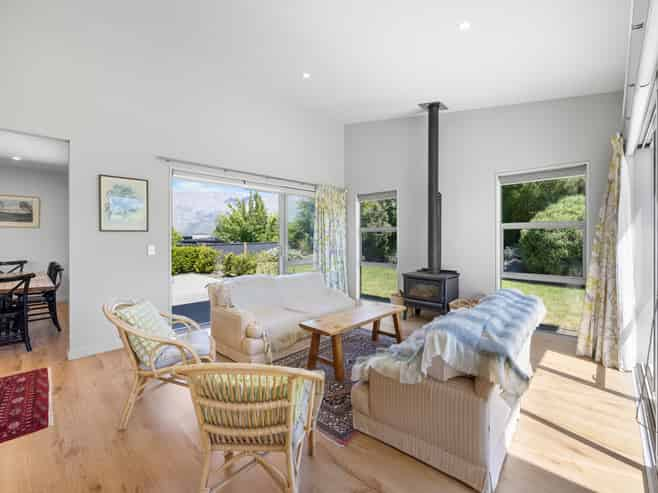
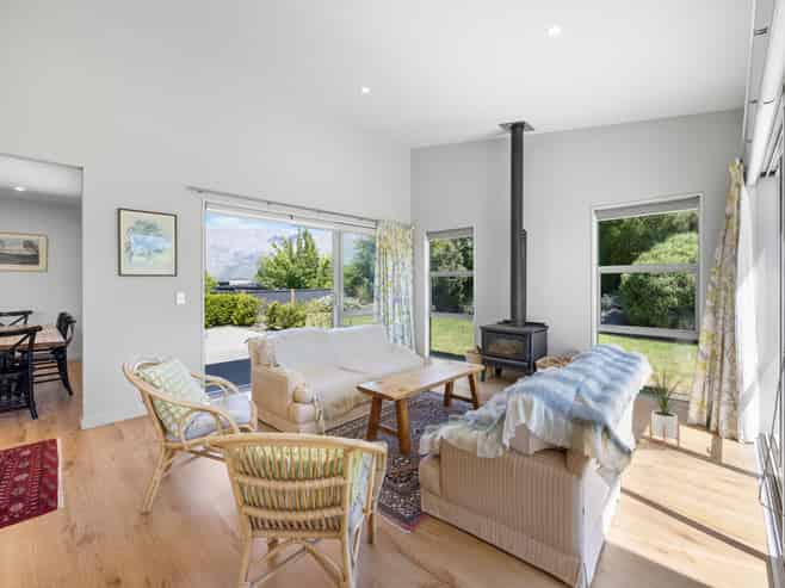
+ house plant [642,361,692,451]
